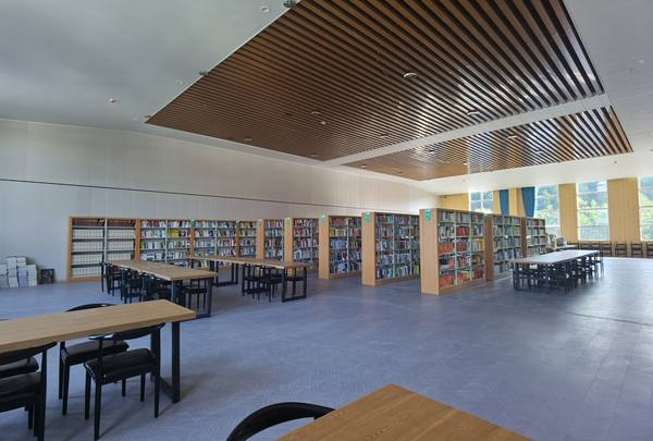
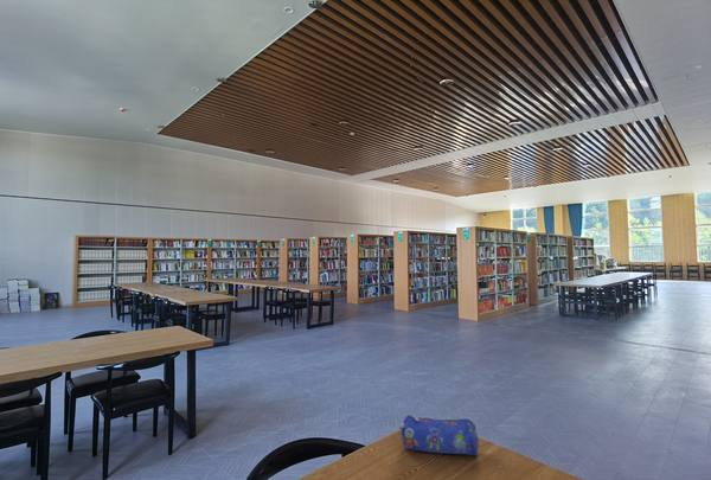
+ pencil case [398,412,480,456]
